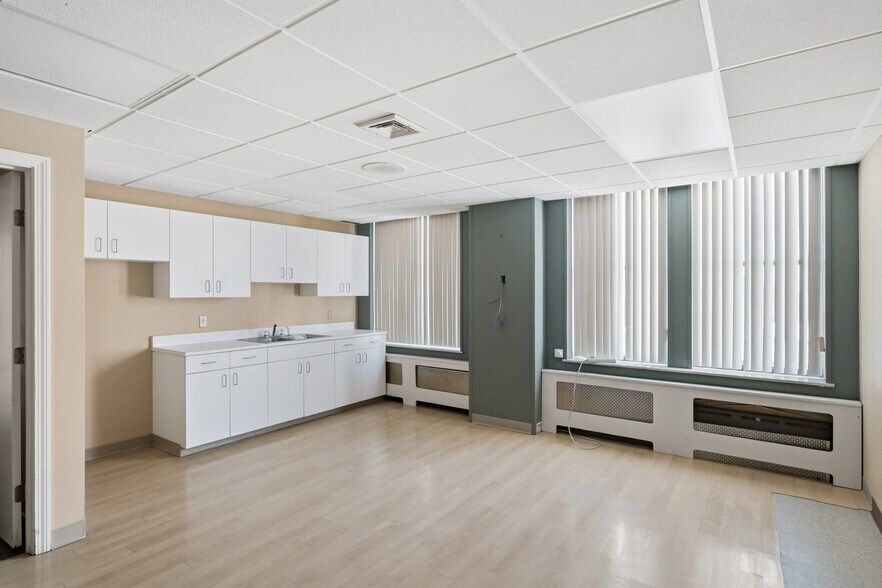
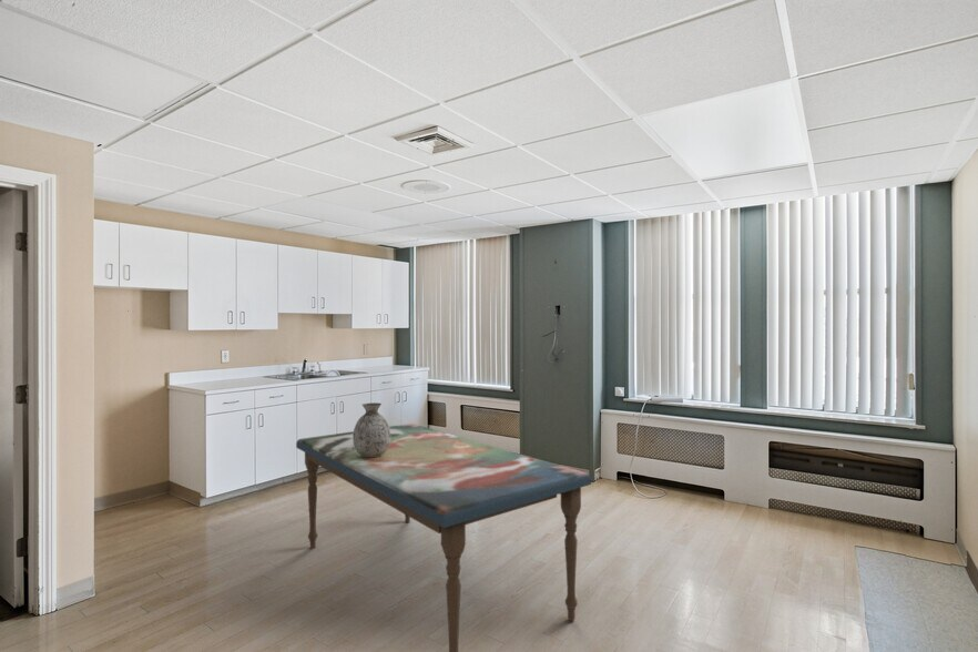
+ vase [353,401,390,457]
+ dining table [295,422,592,652]
